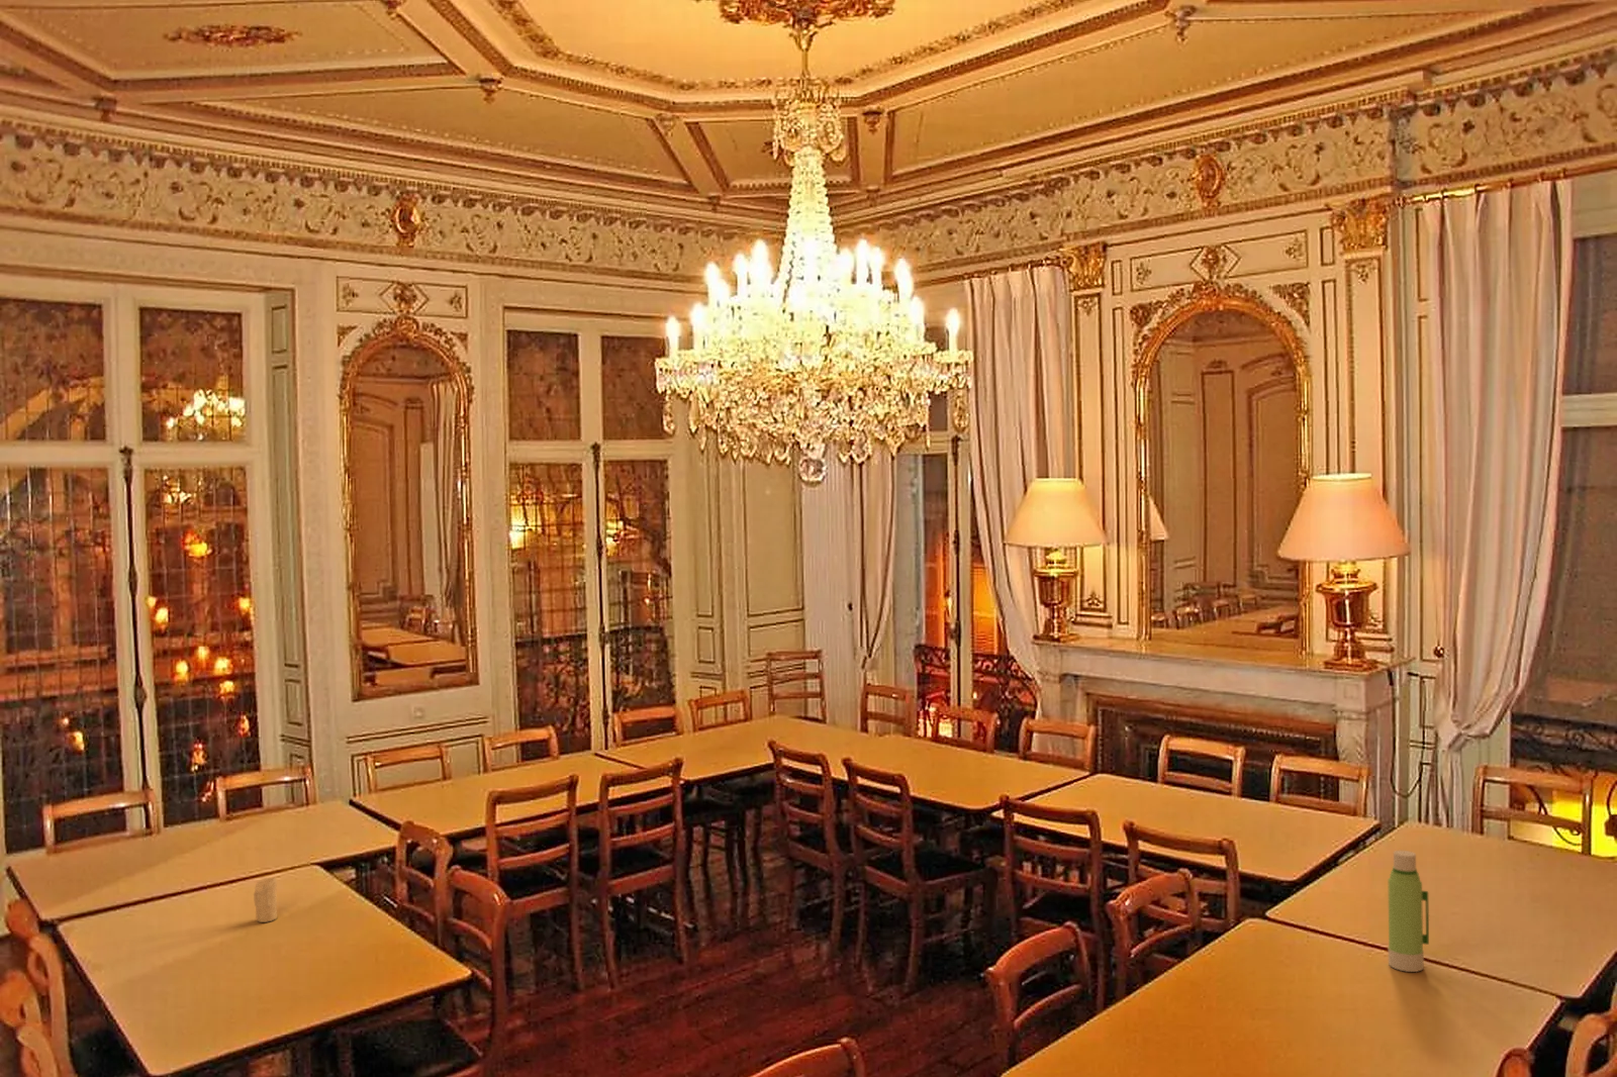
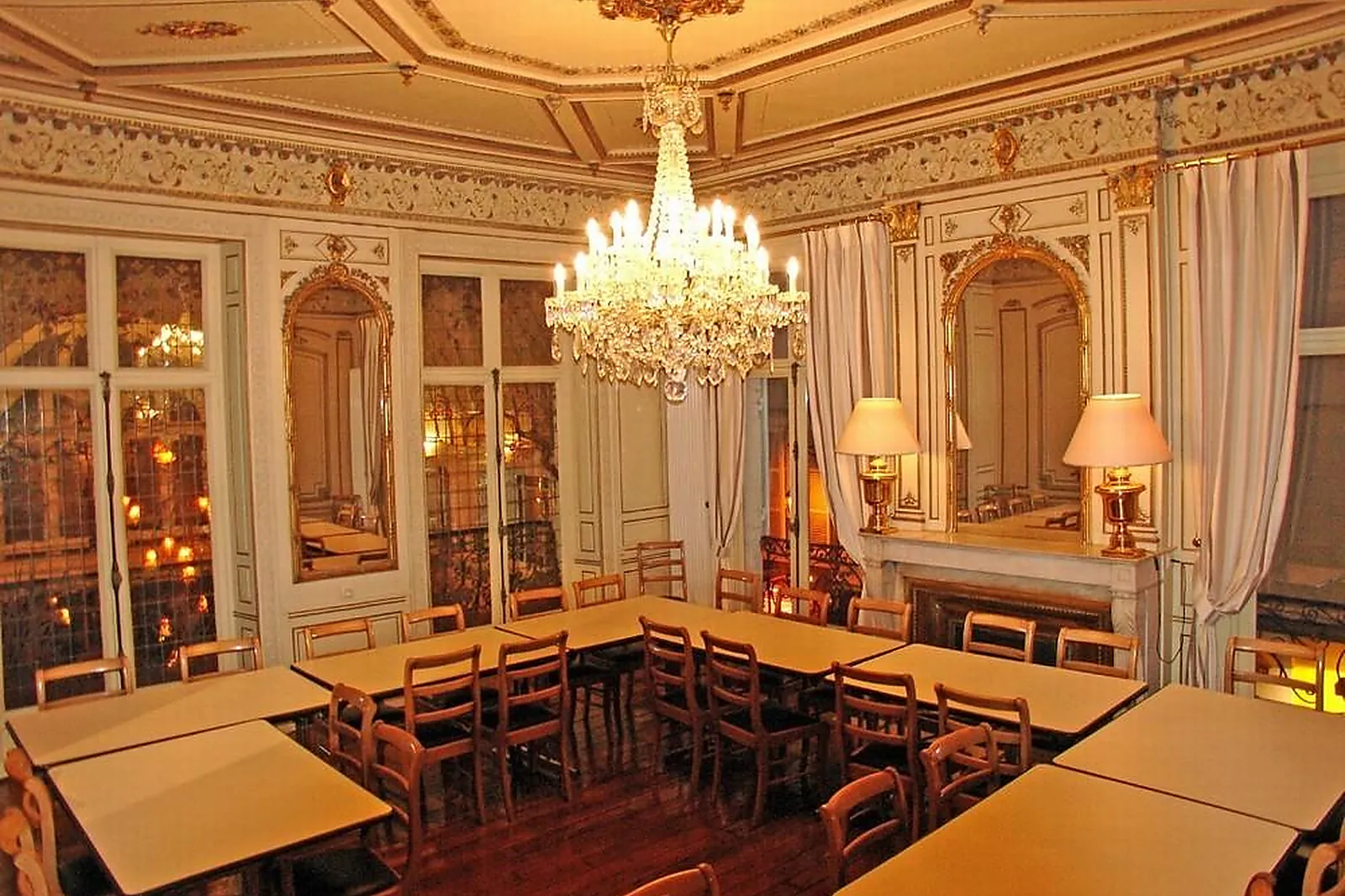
- water bottle [1386,850,1429,972]
- candle [252,877,278,923]
